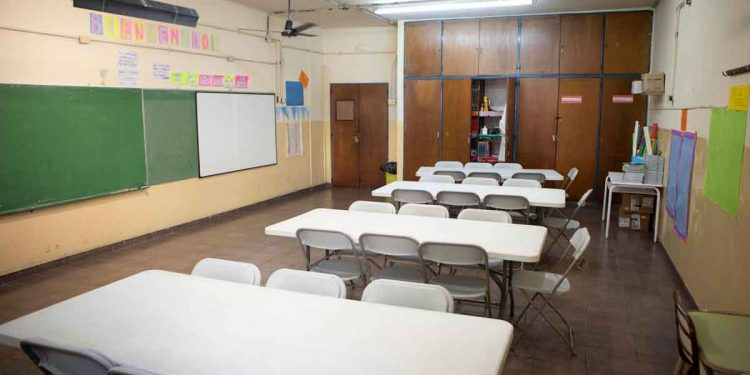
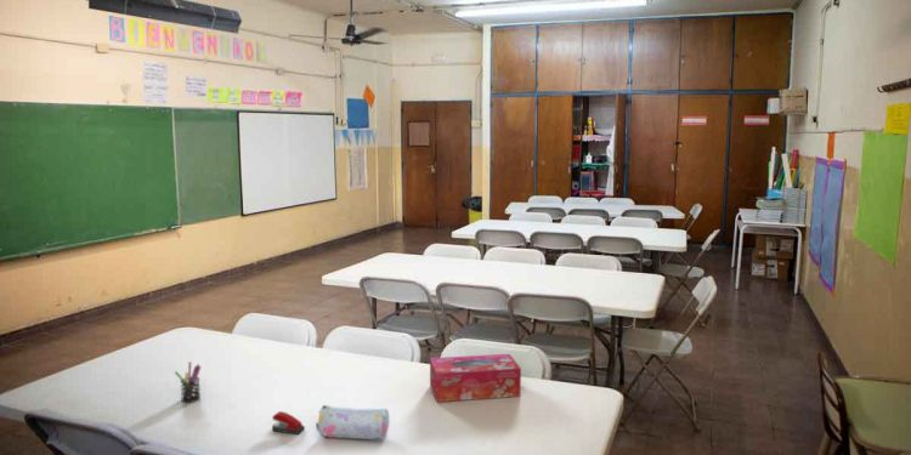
+ stapler [271,410,306,436]
+ pen holder [174,360,203,404]
+ tissue box [429,353,522,403]
+ pencil case [315,404,390,440]
